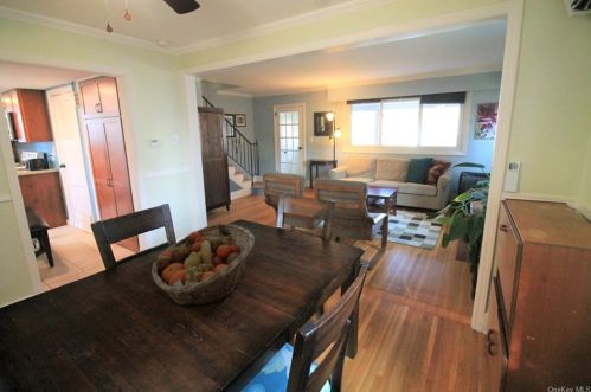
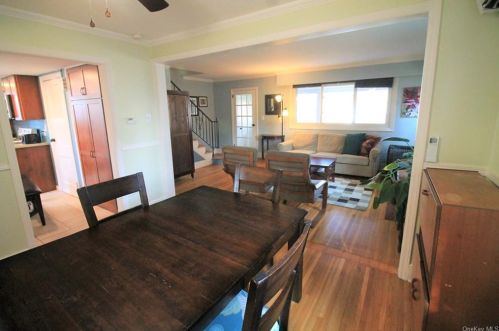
- fruit basket [150,223,256,307]
